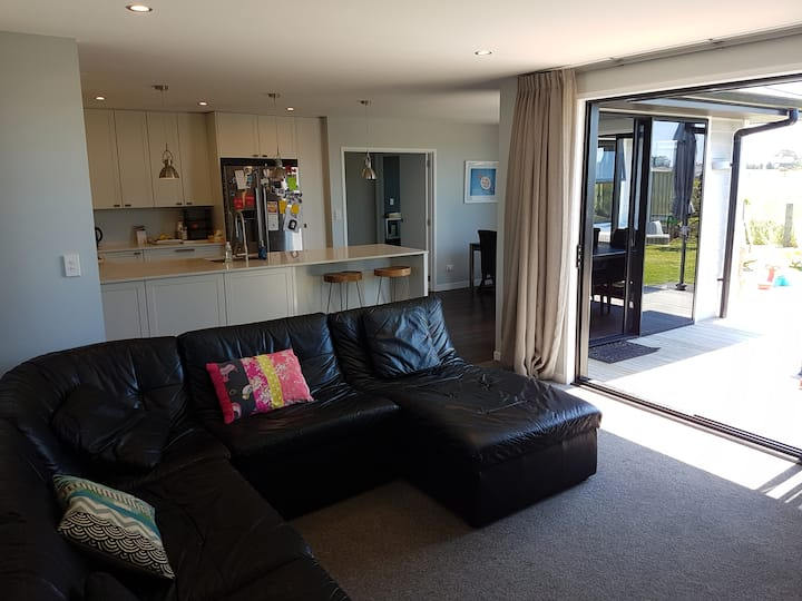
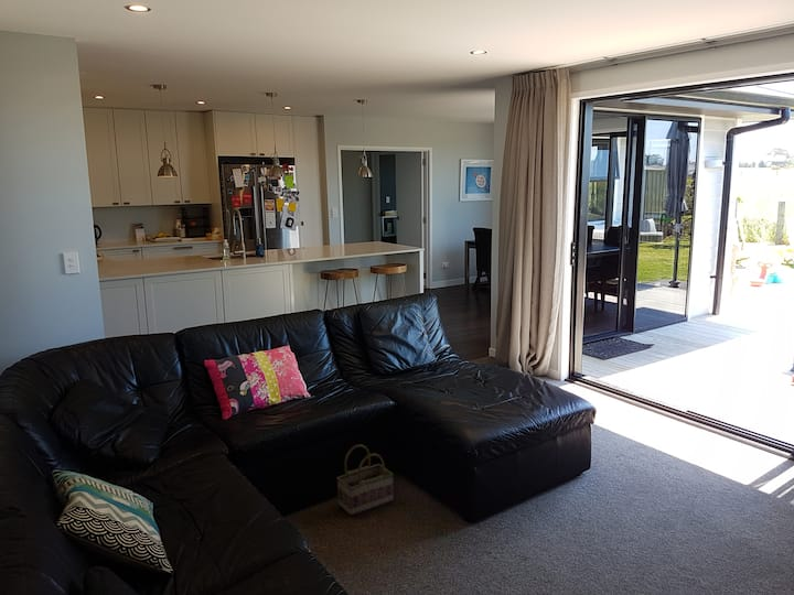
+ basket [335,443,395,517]
